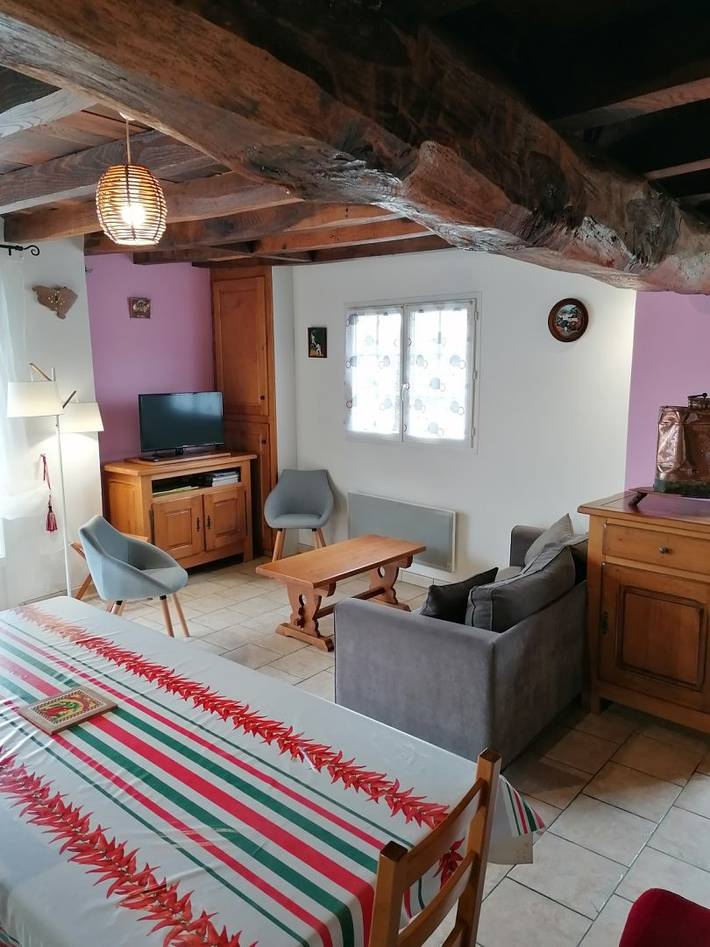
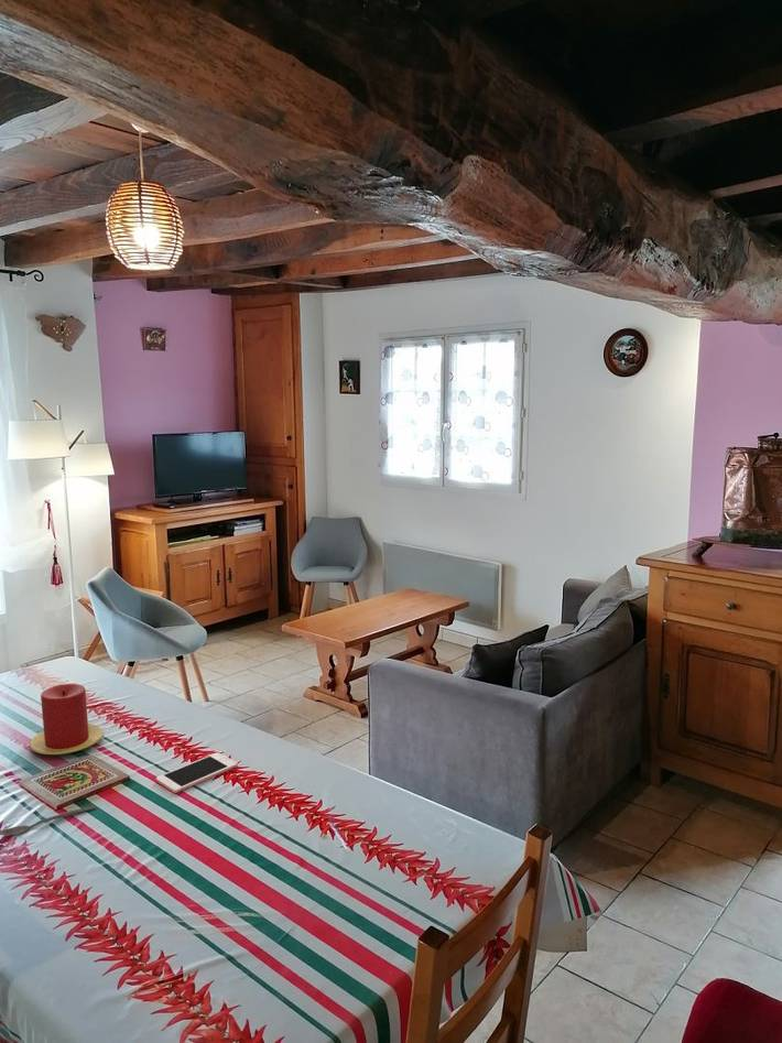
+ spoon [0,805,97,837]
+ cell phone [155,751,239,794]
+ candle [29,683,105,756]
